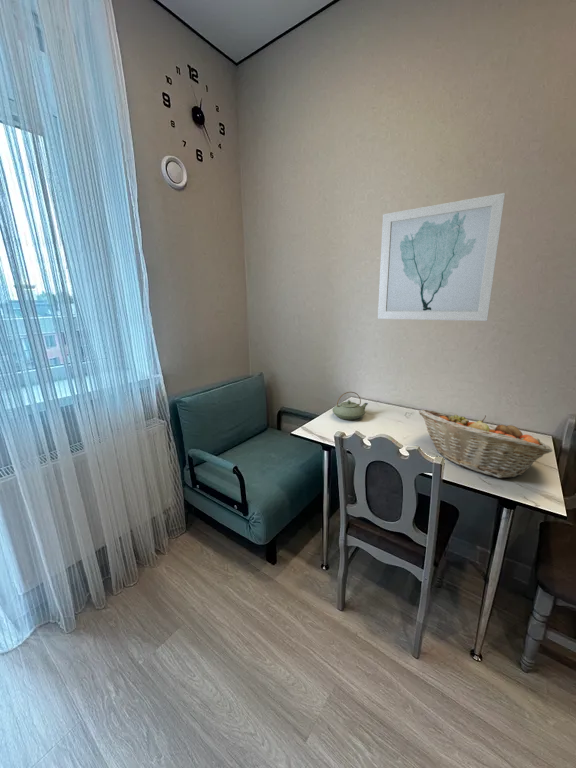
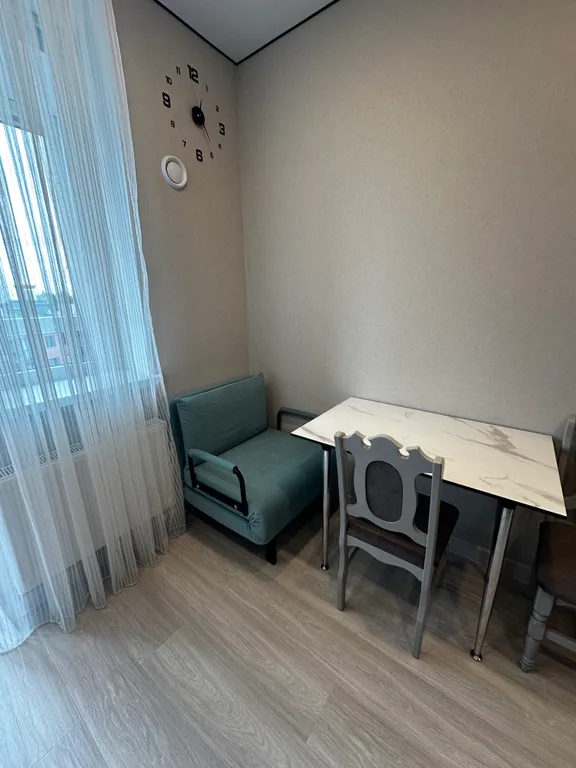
- teapot [331,391,369,421]
- fruit basket [418,408,553,479]
- wall art [377,192,506,322]
